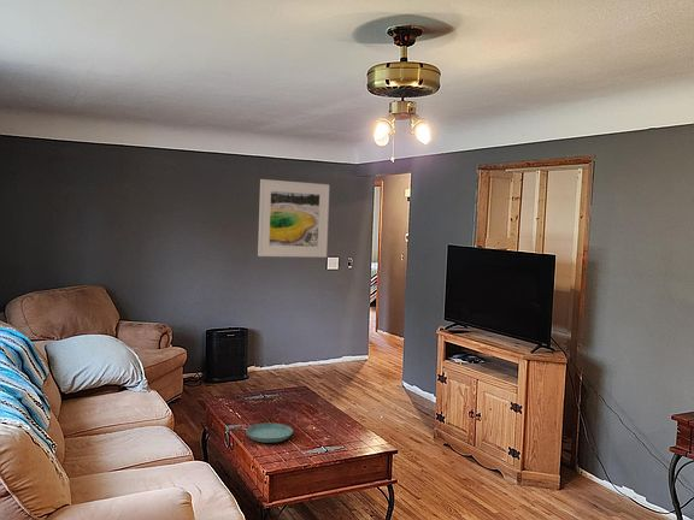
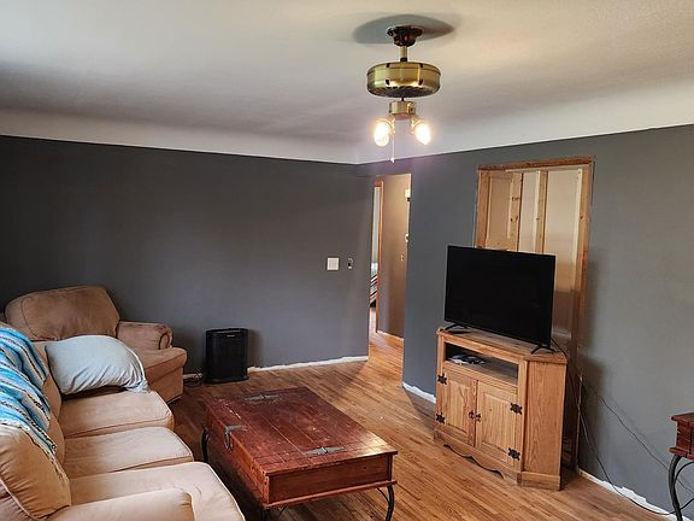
- saucer [245,422,294,444]
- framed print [257,178,330,259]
